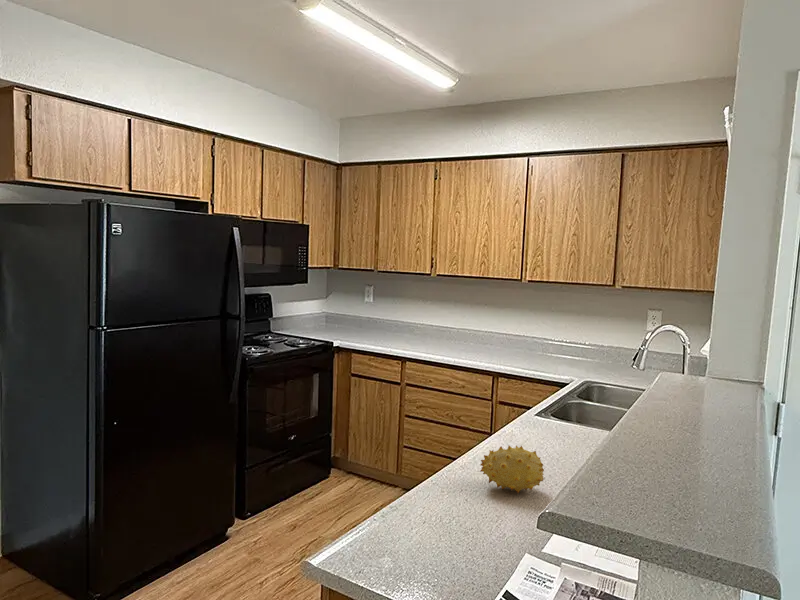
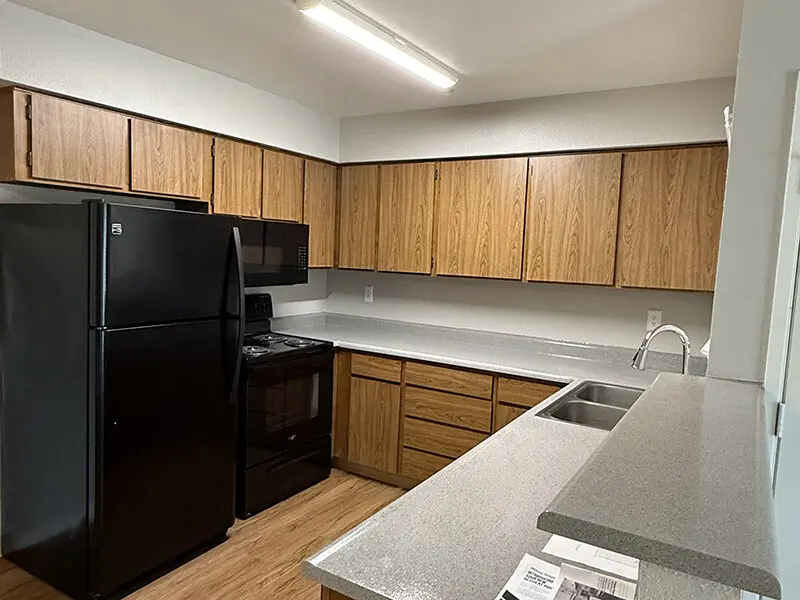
- fruit [479,444,545,494]
